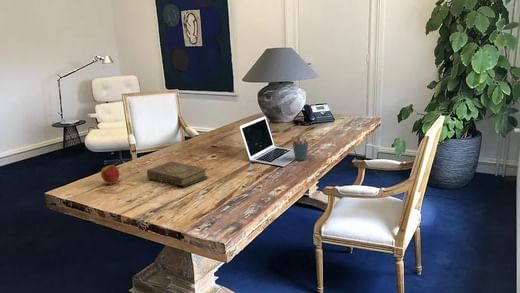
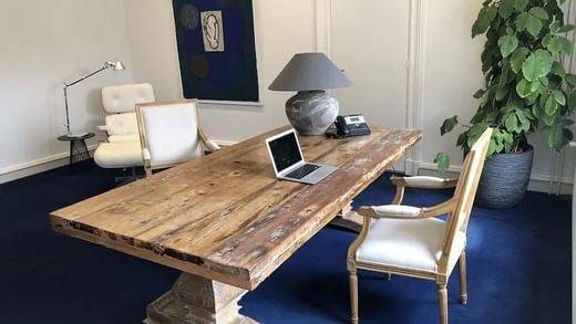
- book [146,160,209,187]
- pen holder [291,135,309,162]
- apple [100,164,121,185]
